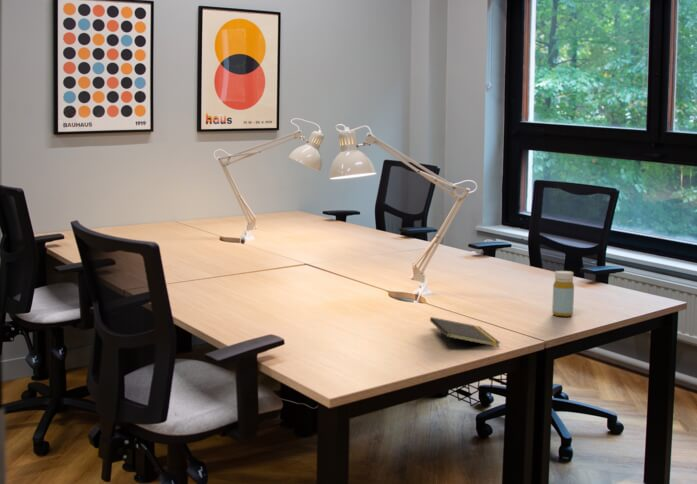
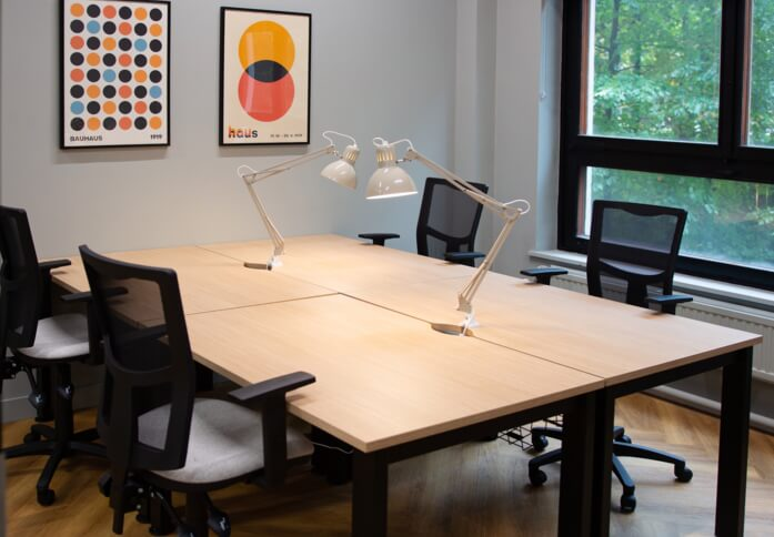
- bottle [551,270,575,317]
- notepad [429,316,501,349]
